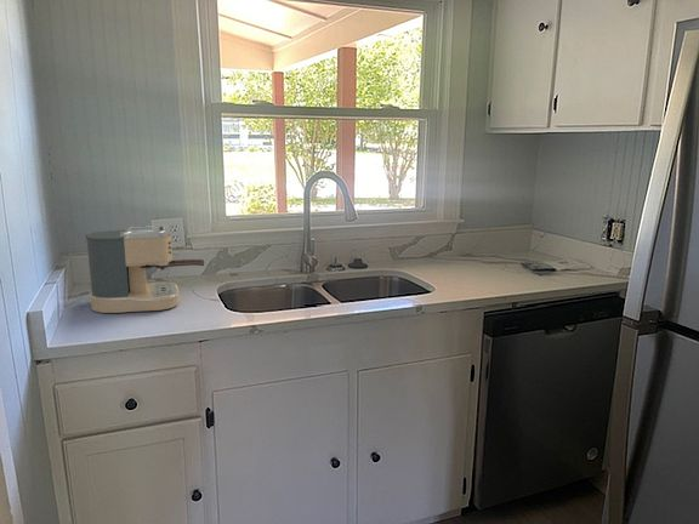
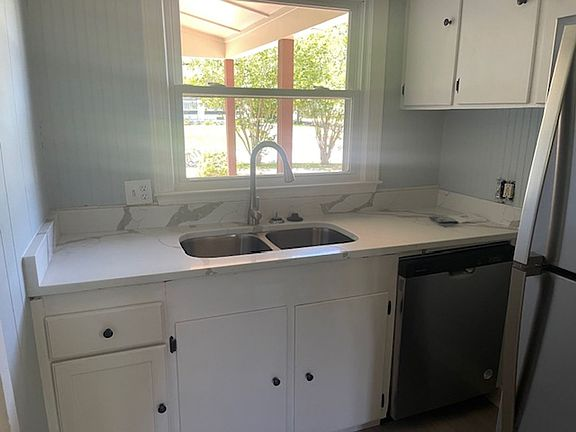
- coffee maker [85,224,205,314]
